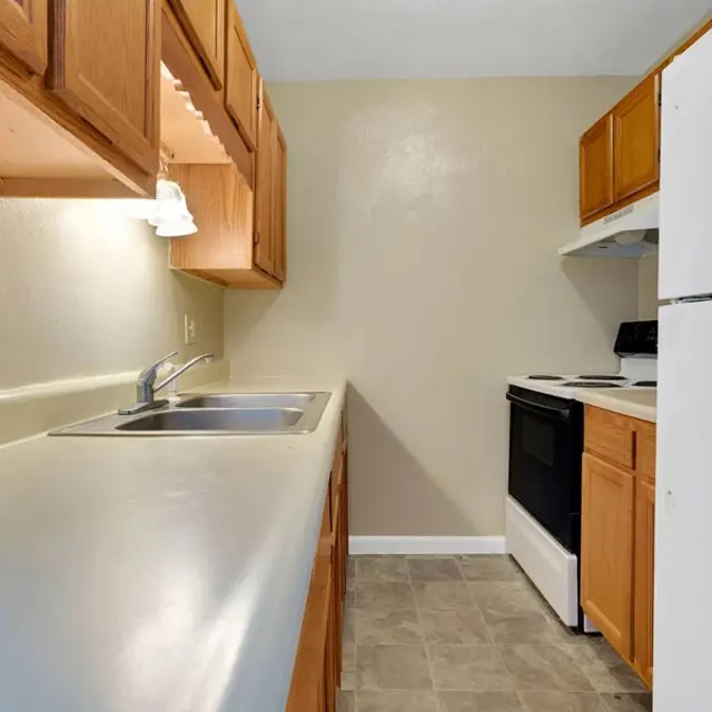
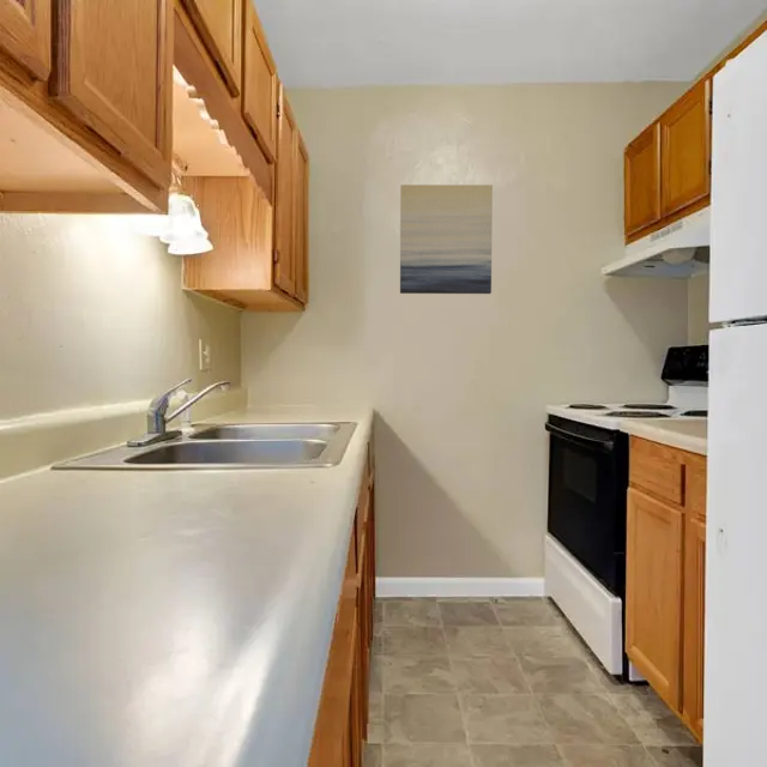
+ wall art [399,183,494,295]
